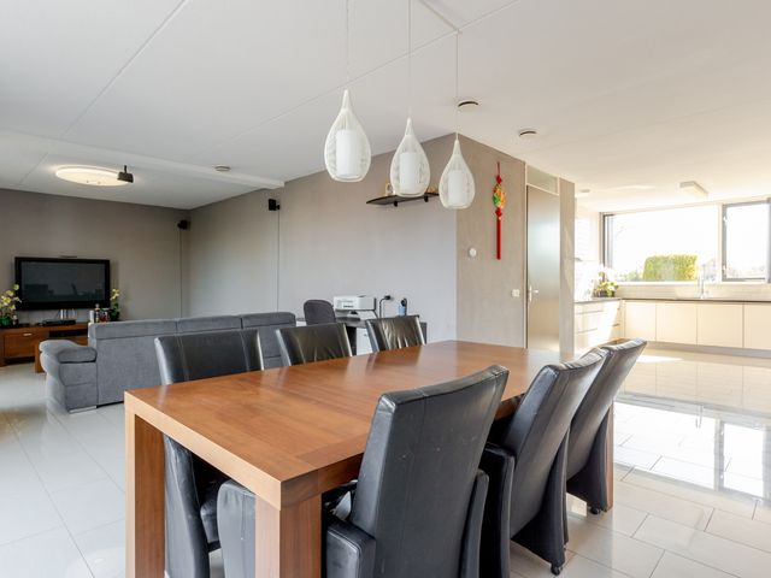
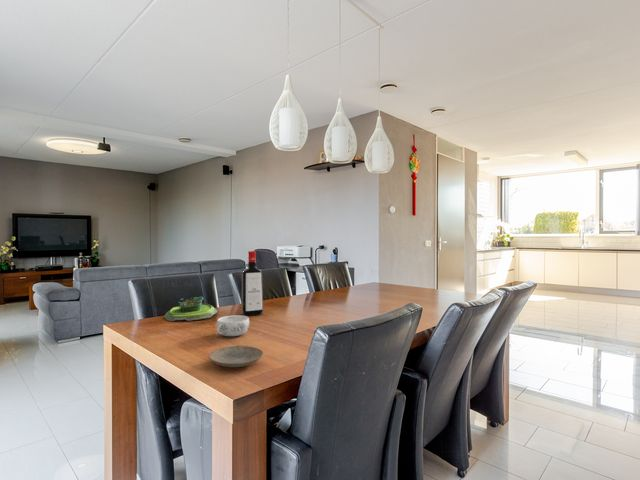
+ liquor bottle [241,250,264,317]
+ decorative bowl [216,314,250,337]
+ plant pot [163,295,218,322]
+ plate [208,345,264,368]
